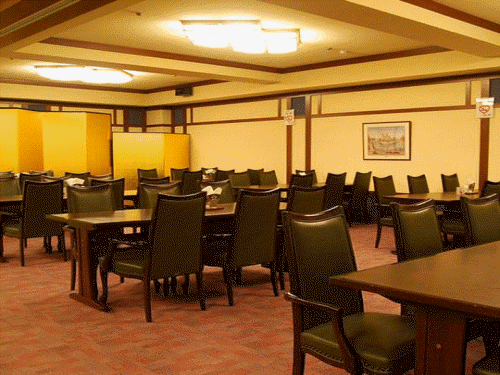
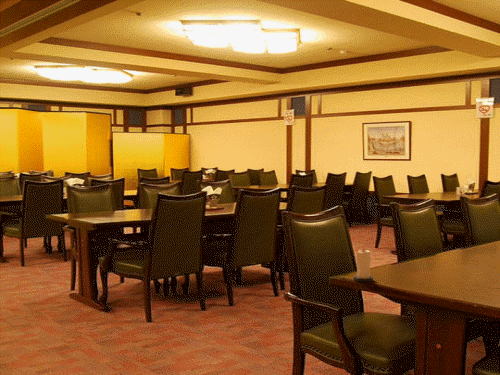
+ candle [353,248,374,283]
